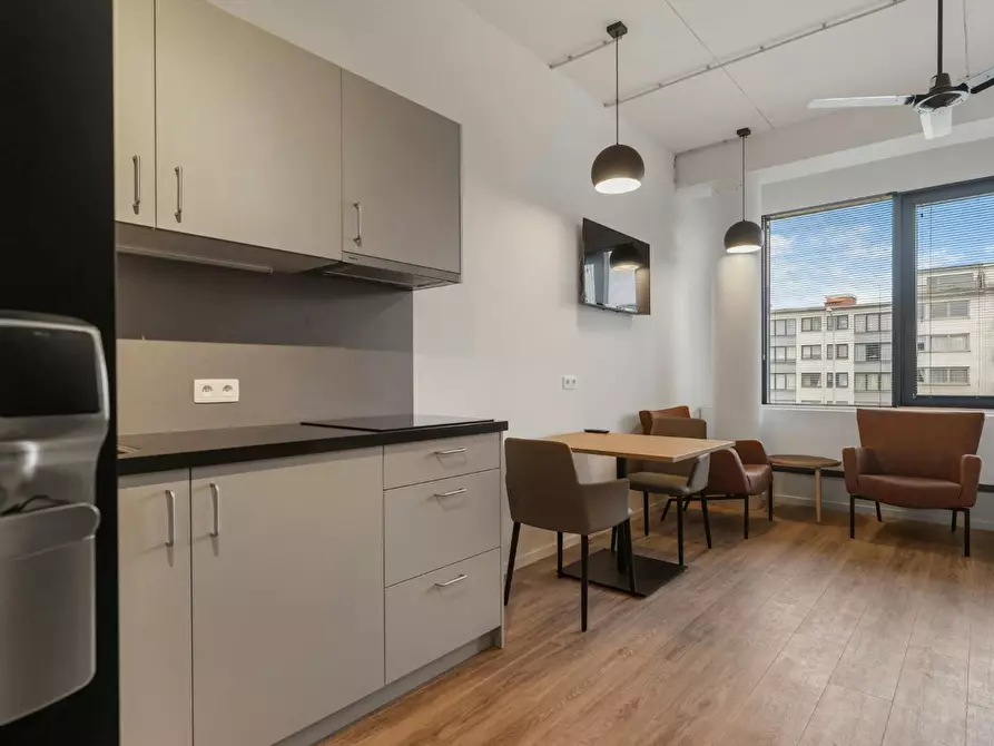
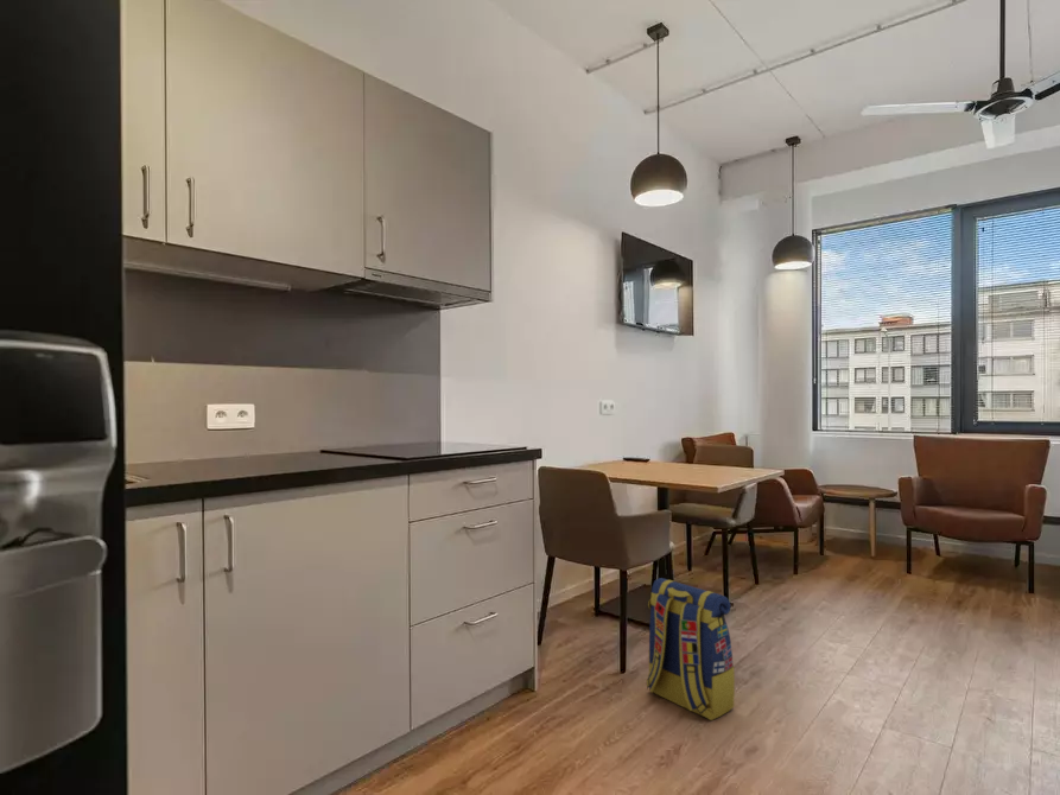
+ backpack [646,577,736,721]
